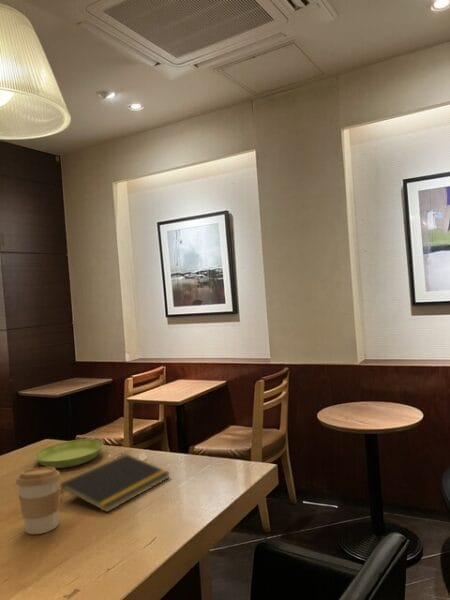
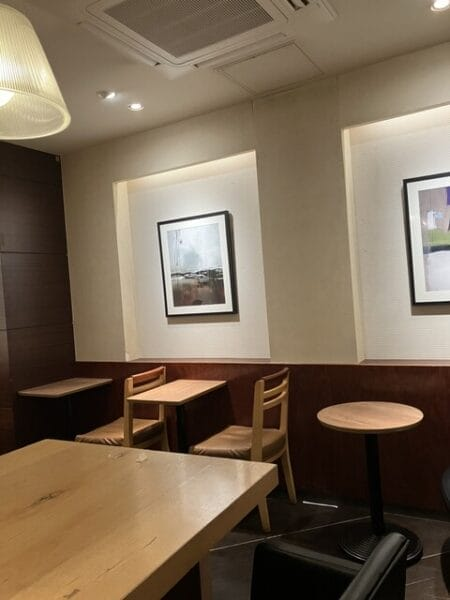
- coffee cup [15,466,62,535]
- saucer [34,438,104,469]
- notepad [59,453,171,513]
